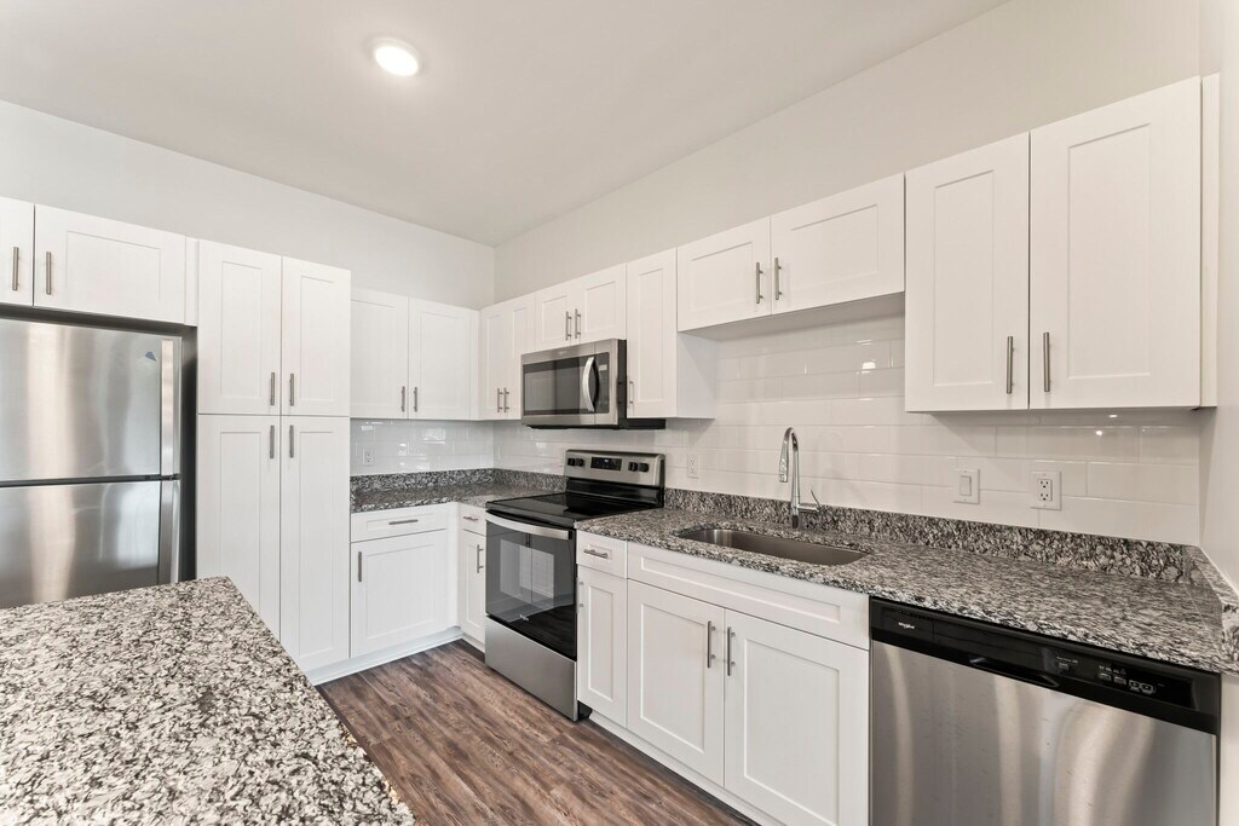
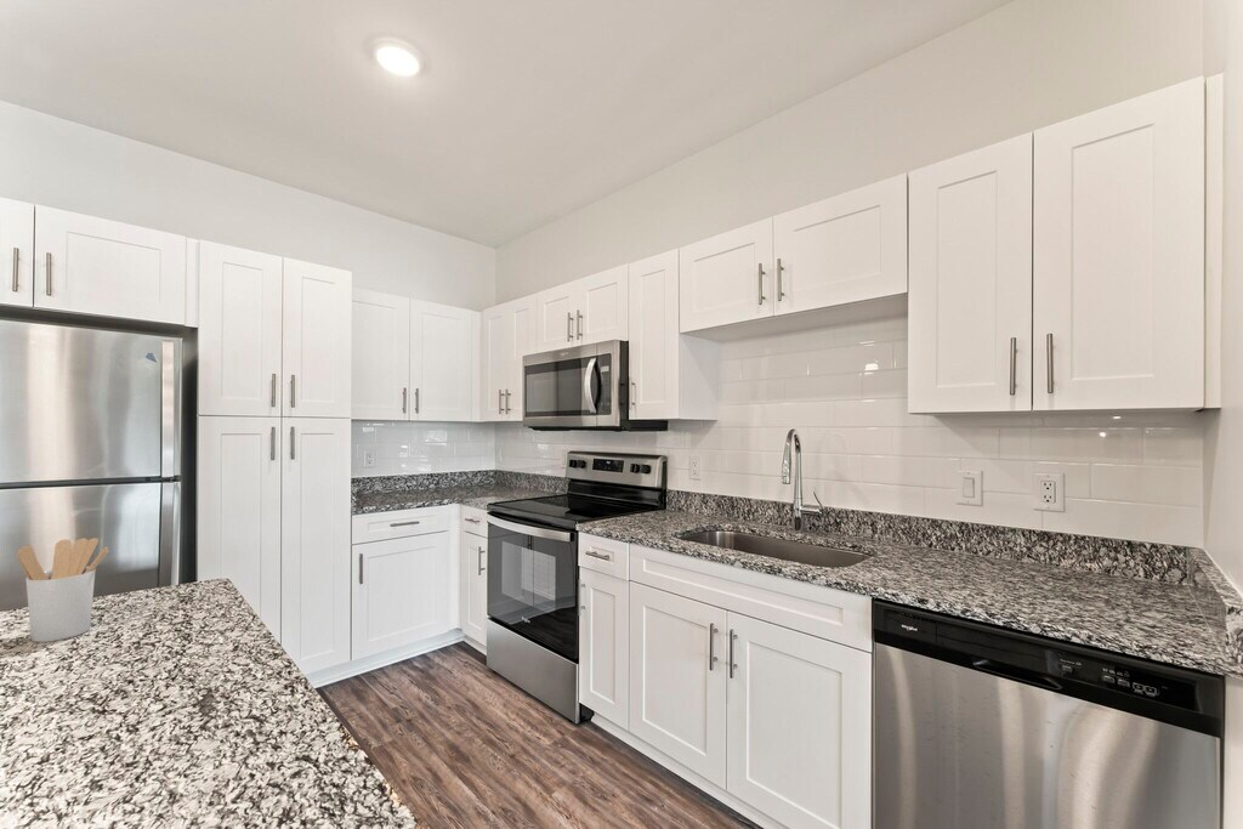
+ utensil holder [16,536,109,643]
